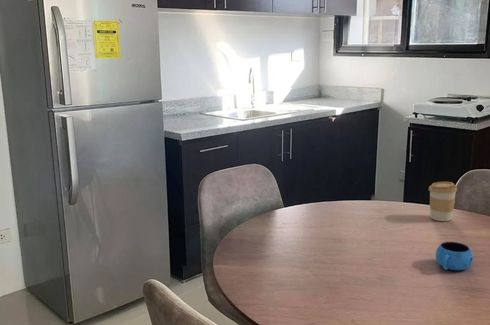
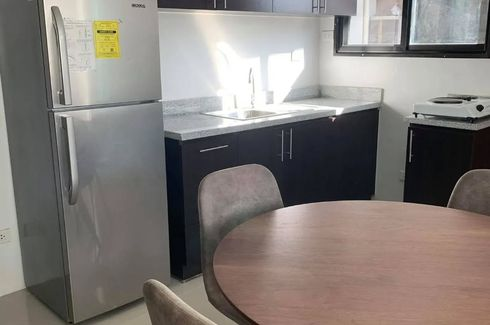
- mug [435,241,474,271]
- coffee cup [428,181,458,222]
